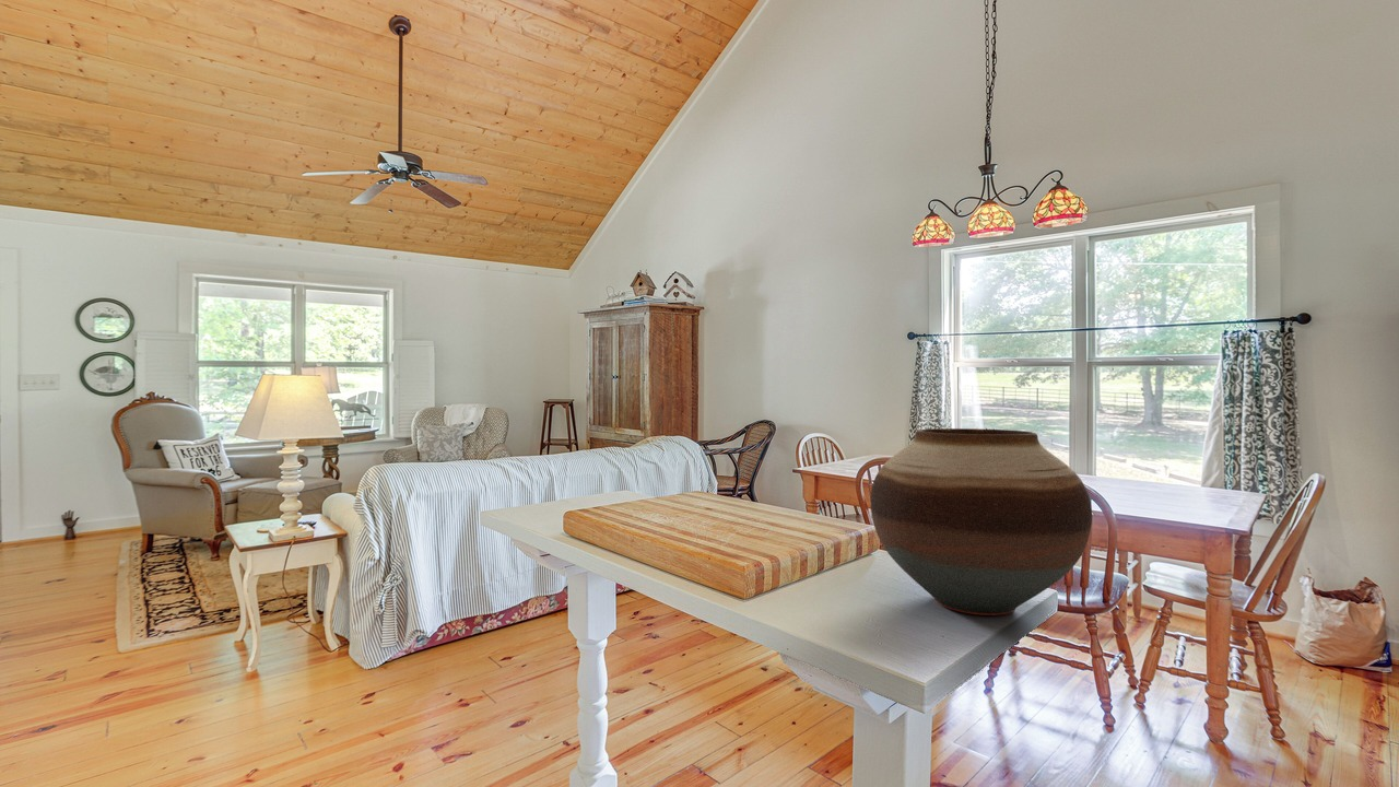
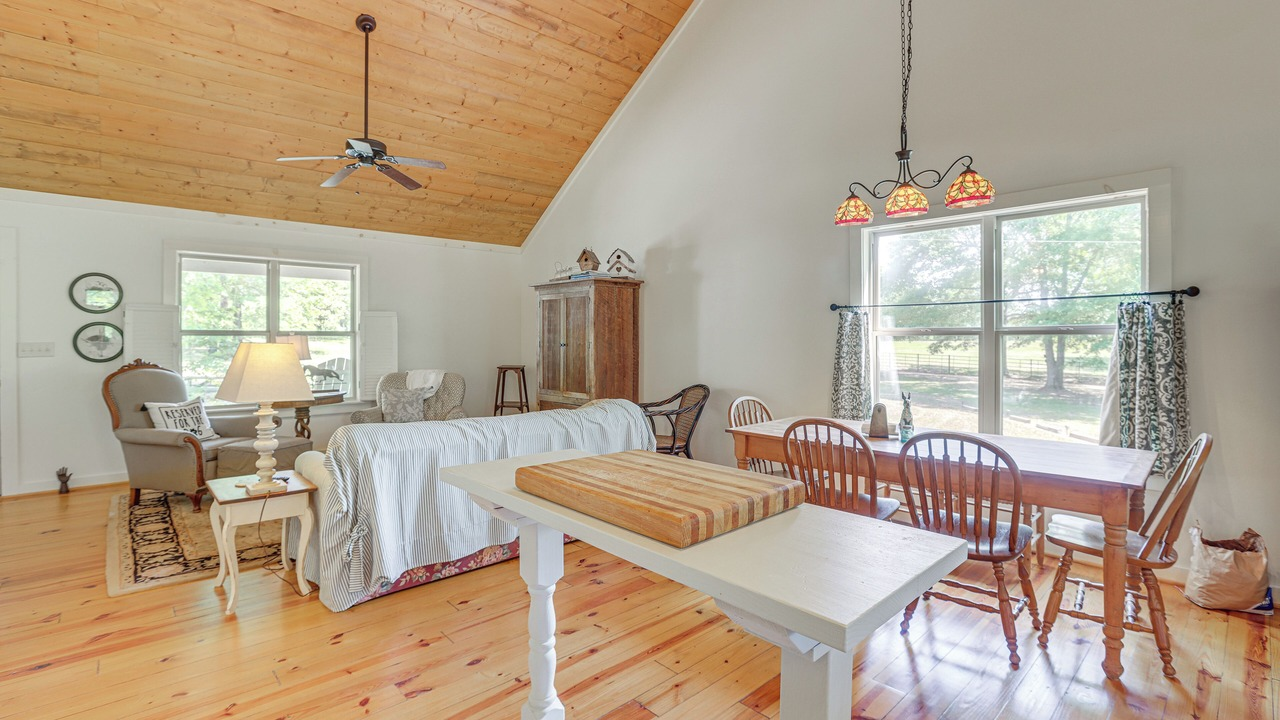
- vase [869,427,1093,616]
